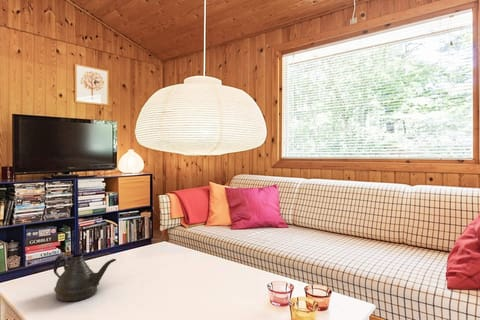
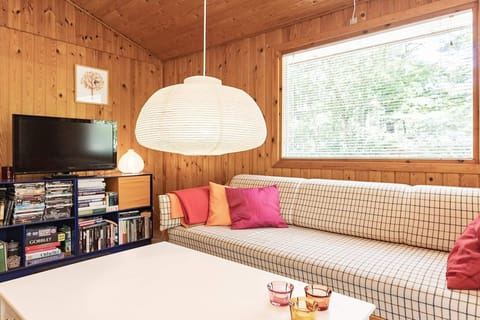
- teapot [52,253,117,302]
